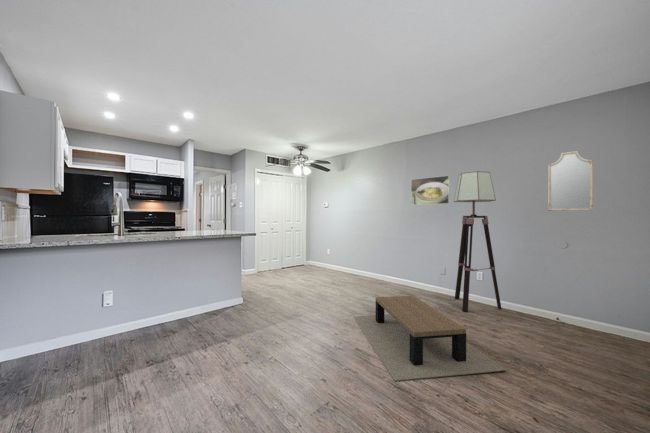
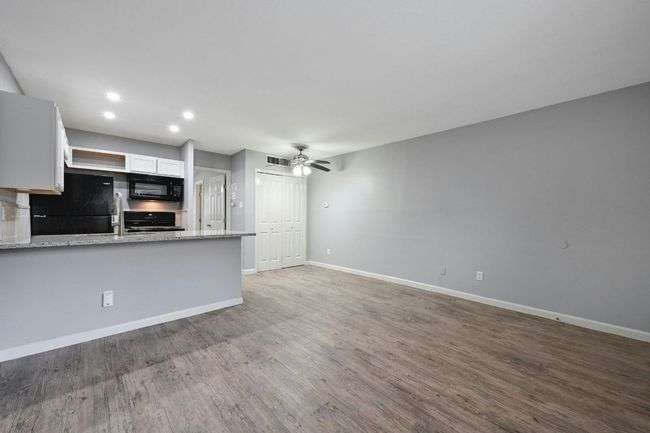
- home mirror [547,150,594,212]
- floor lamp [453,170,502,313]
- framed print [410,174,451,206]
- coffee table [352,295,507,382]
